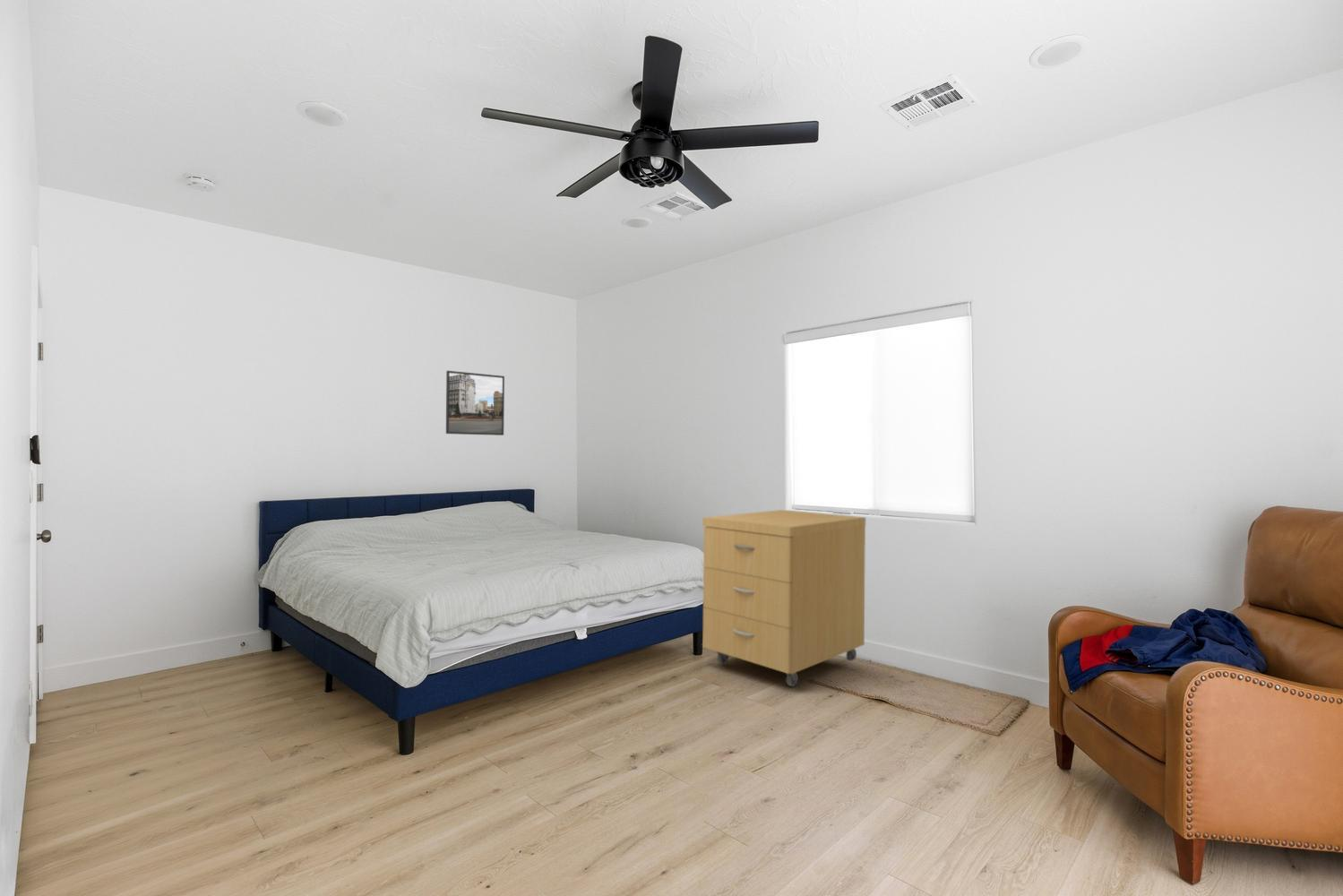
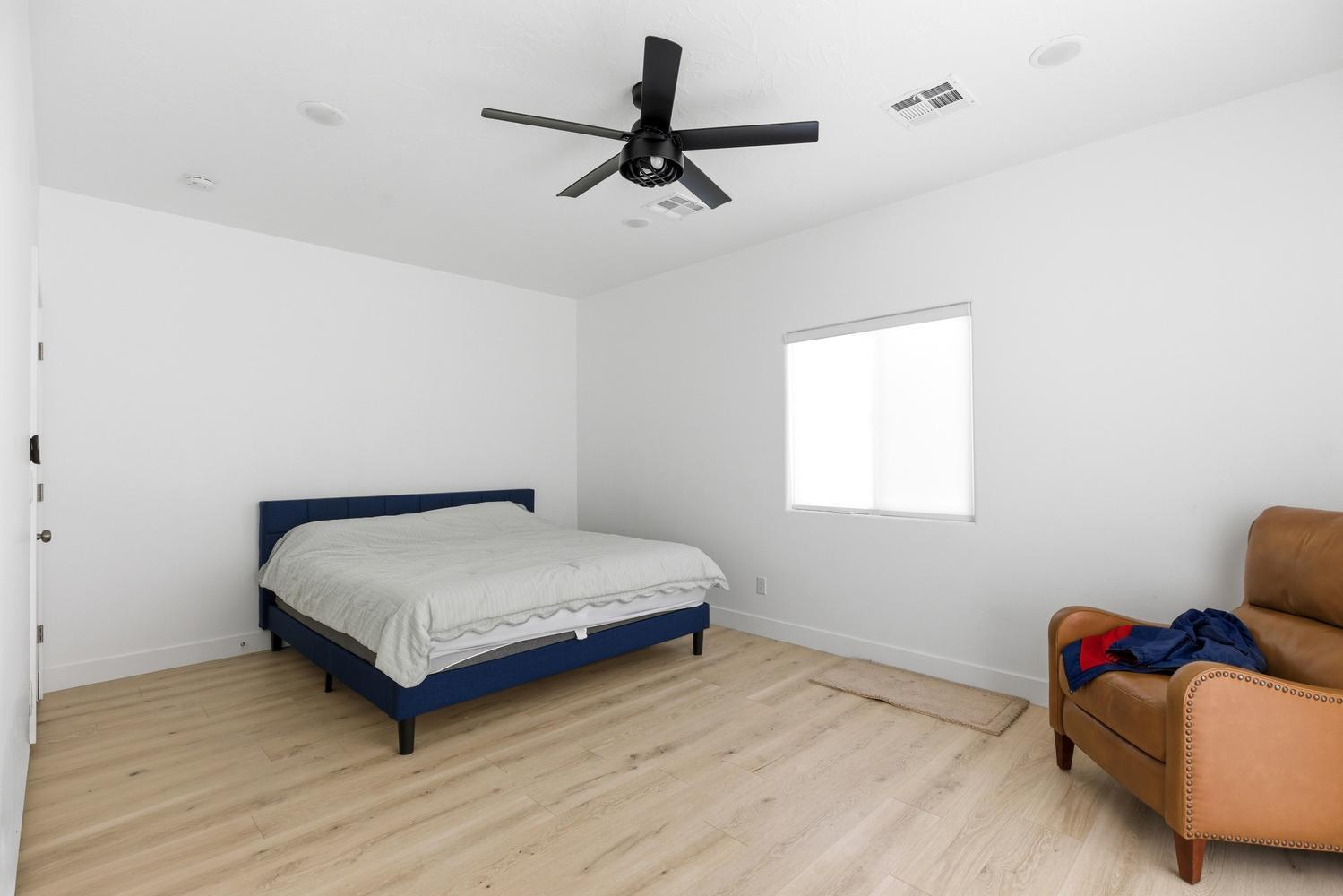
- storage cabinet [702,509,866,687]
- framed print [445,370,505,436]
